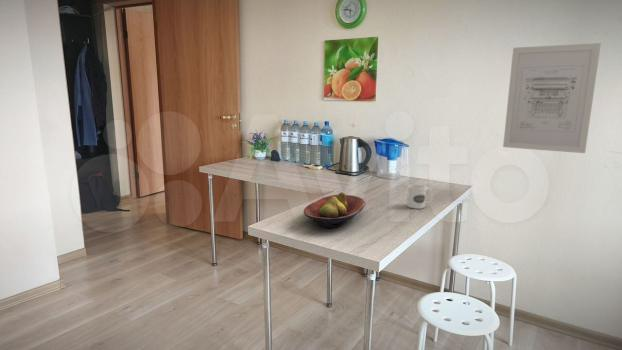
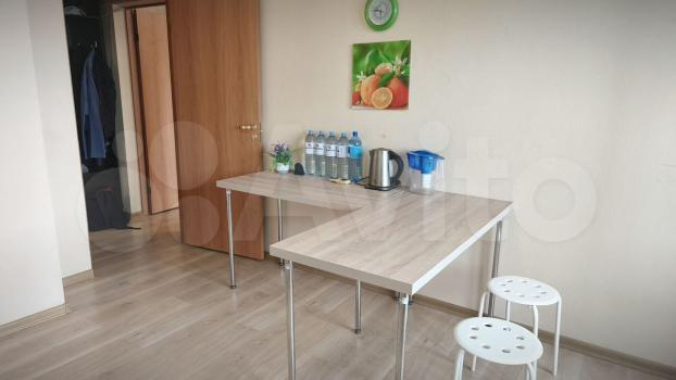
- wall art [502,42,602,154]
- mug [406,183,433,210]
- fruit bowl [303,191,366,229]
